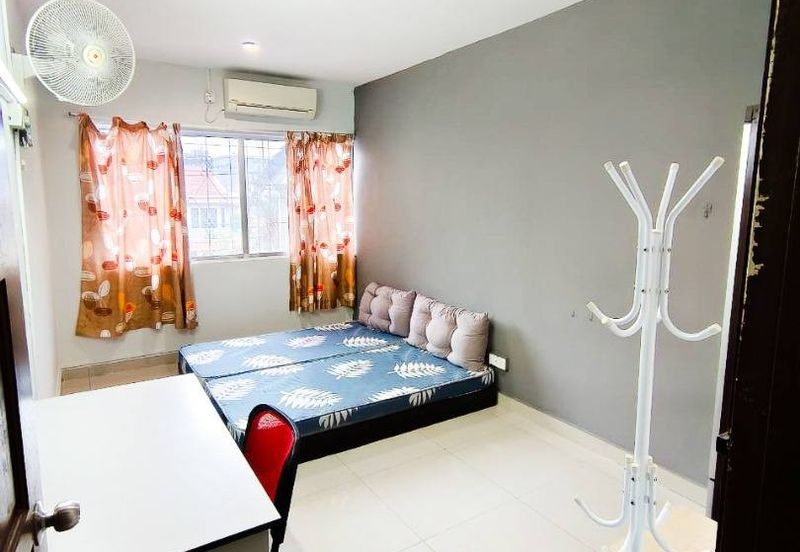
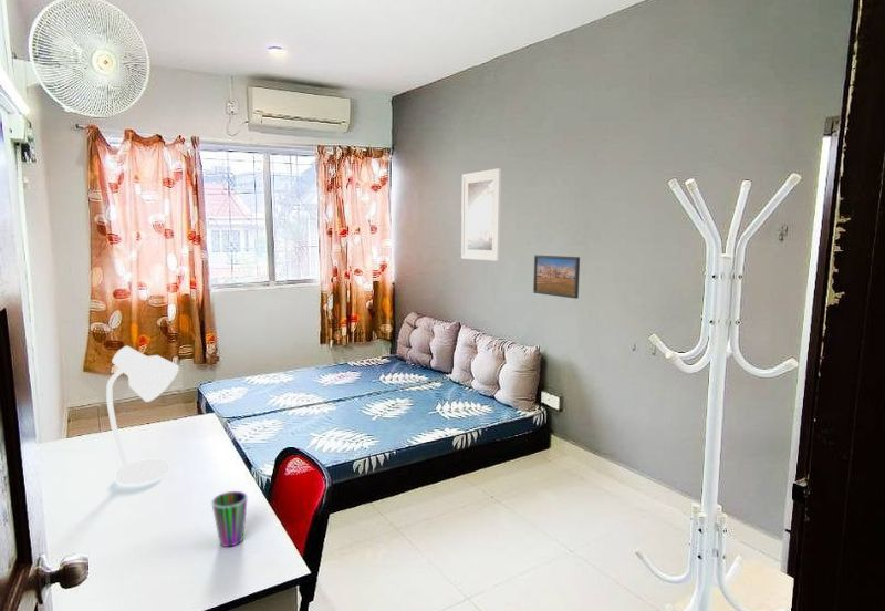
+ cup [210,490,249,548]
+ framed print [460,167,503,262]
+ desk lamp [105,345,180,485]
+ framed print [532,255,581,300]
